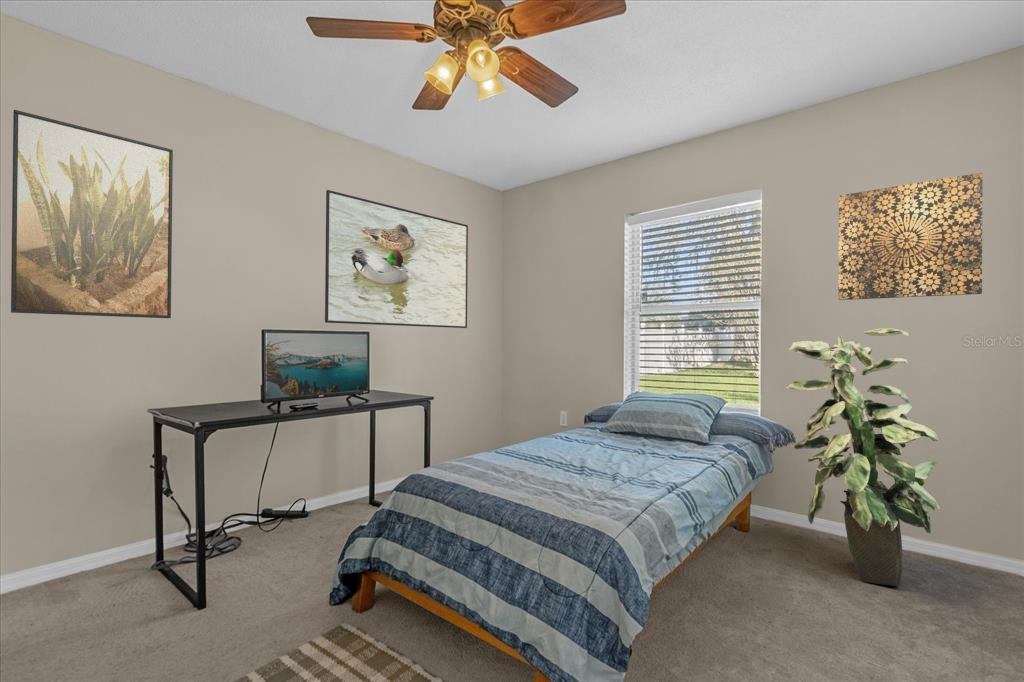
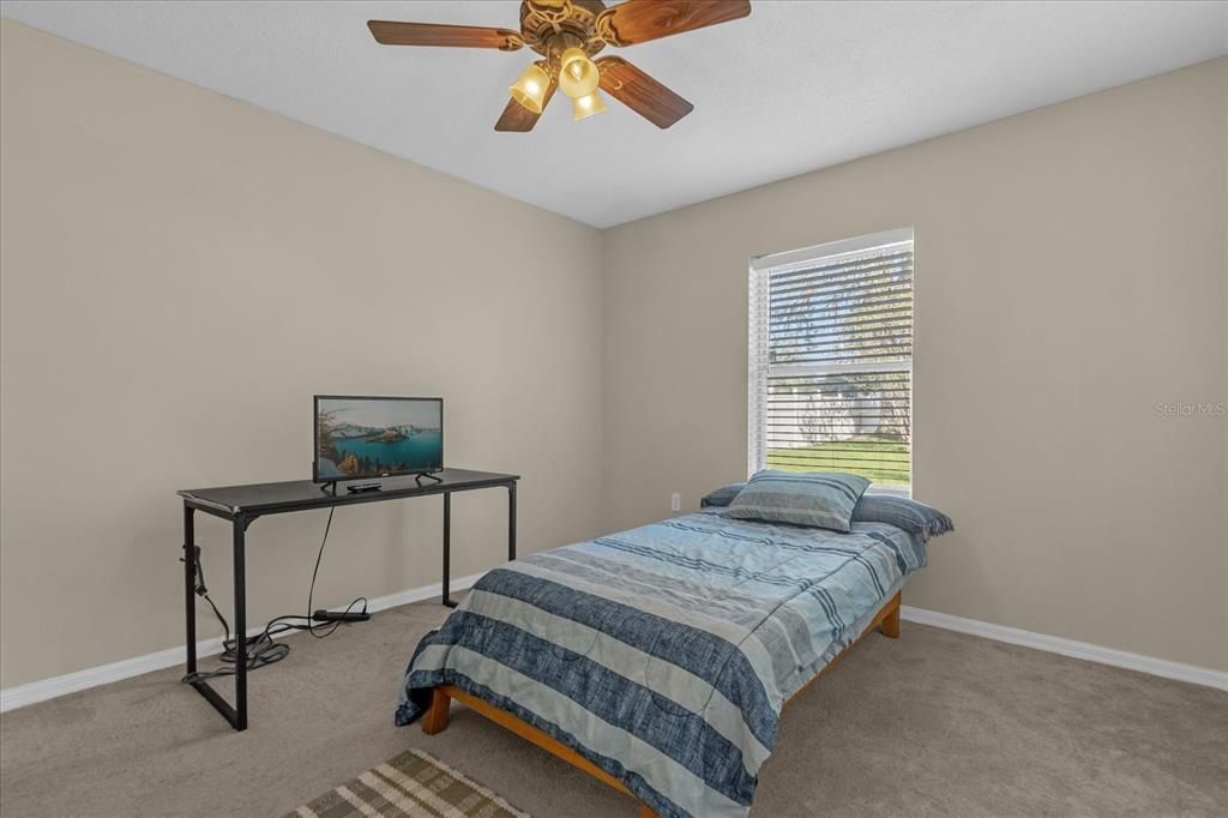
- indoor plant [786,327,941,587]
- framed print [10,109,174,319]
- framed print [324,189,469,329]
- wall art [837,172,984,301]
